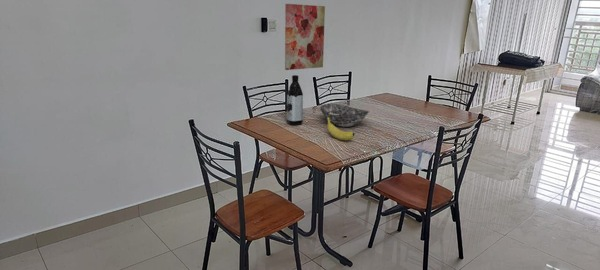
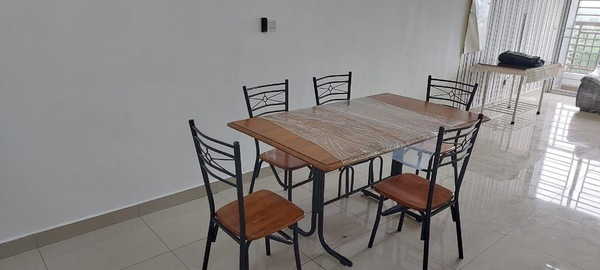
- fruit [326,117,356,141]
- water bottle [286,74,304,126]
- wall art [284,3,326,71]
- bowl [319,103,370,128]
